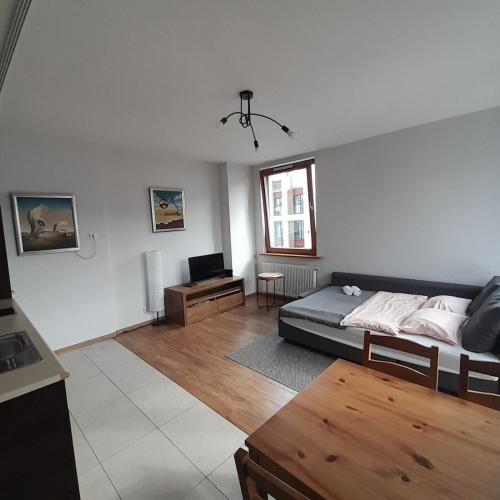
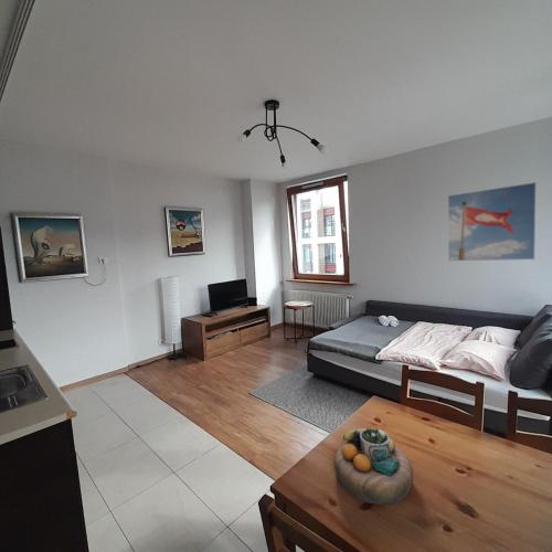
+ decorative bowl [333,426,414,506]
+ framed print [447,181,538,262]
